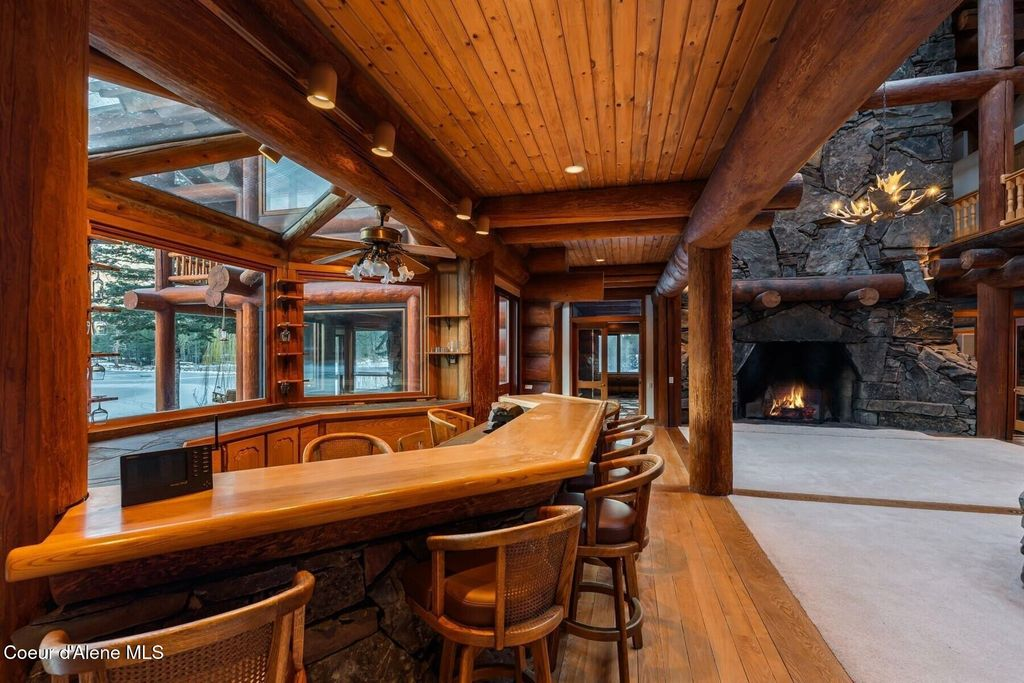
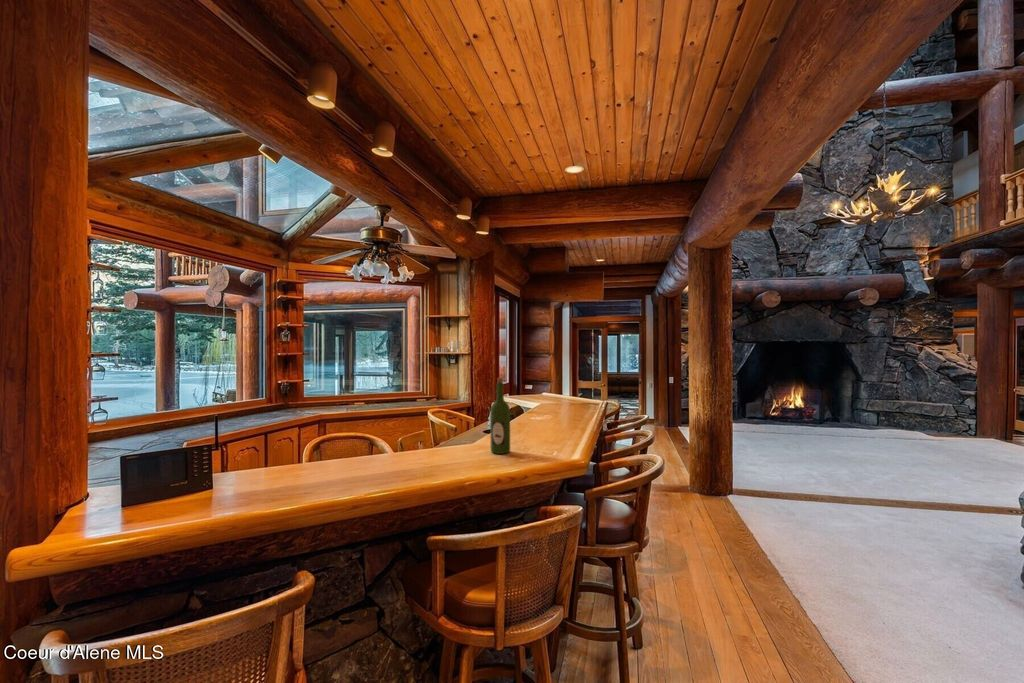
+ wine bottle [489,377,511,455]
